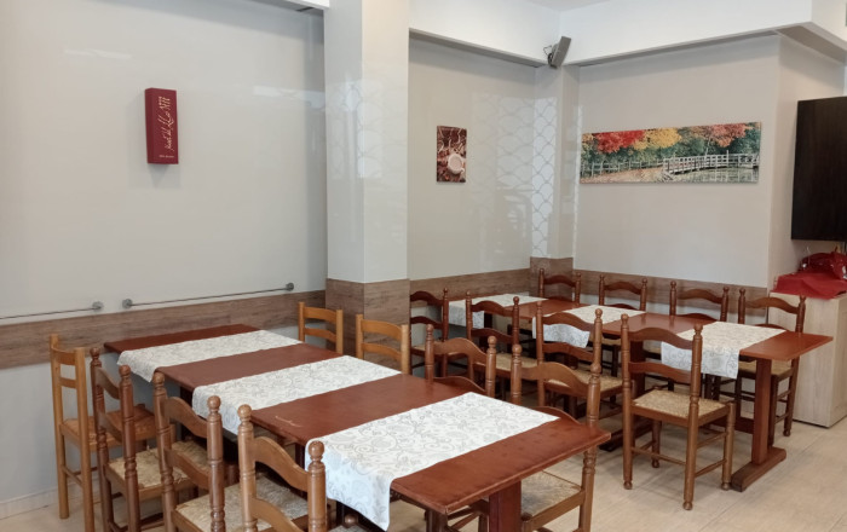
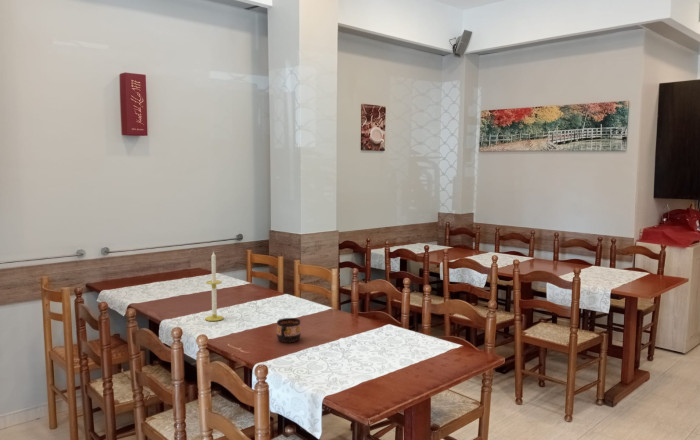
+ candle [204,250,225,322]
+ cup [276,317,302,343]
